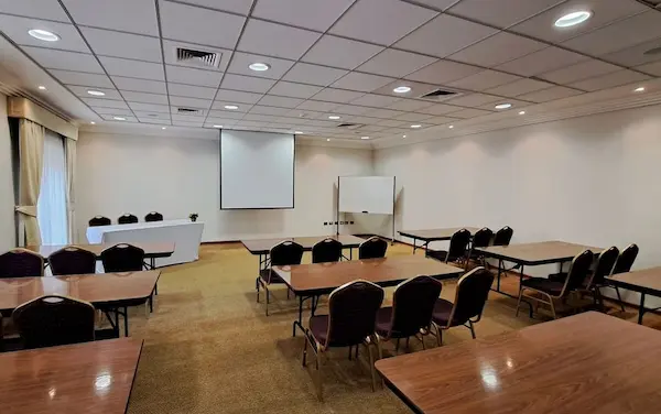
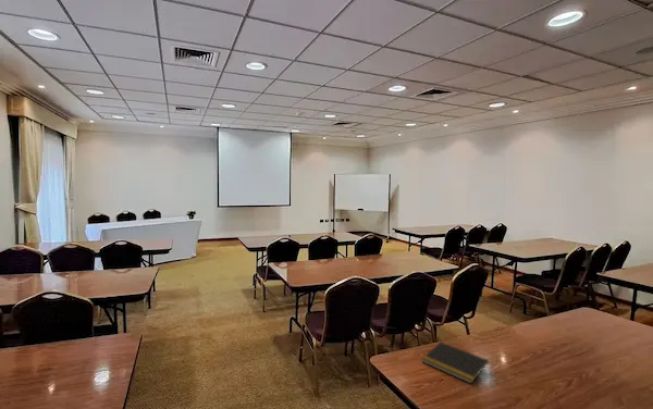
+ notepad [421,340,490,385]
